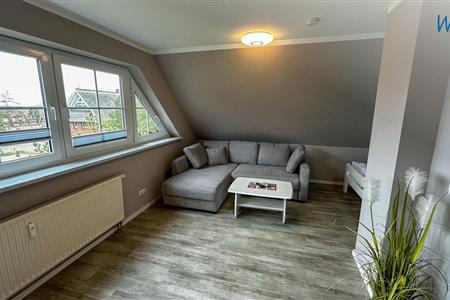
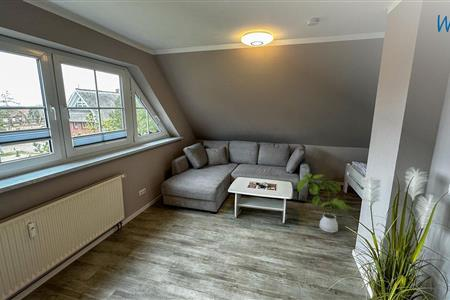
+ house plant [296,173,354,234]
